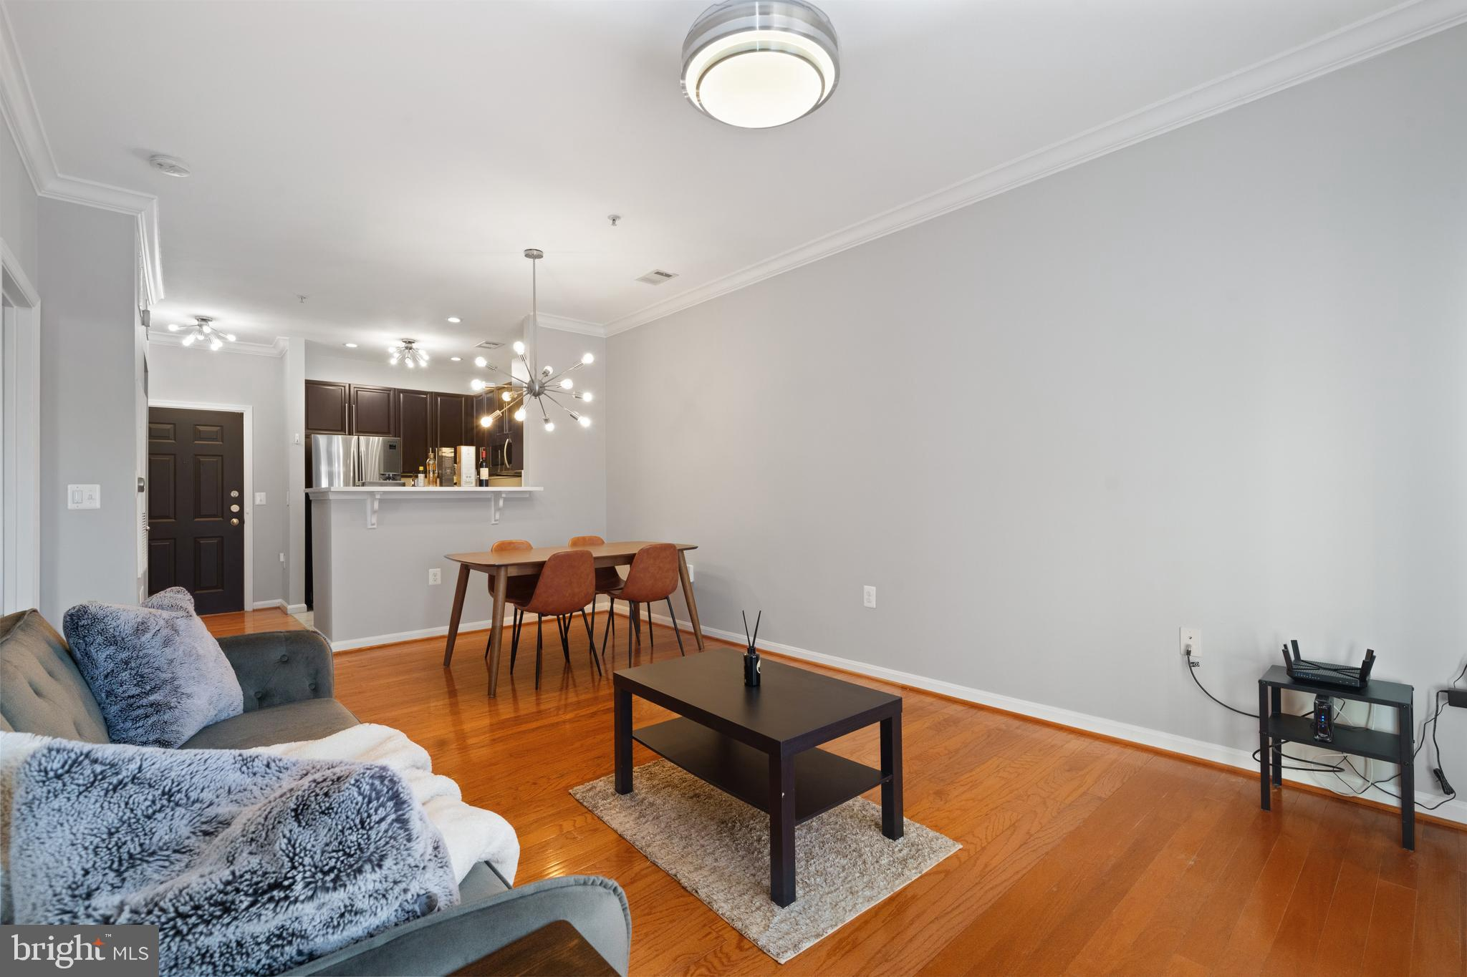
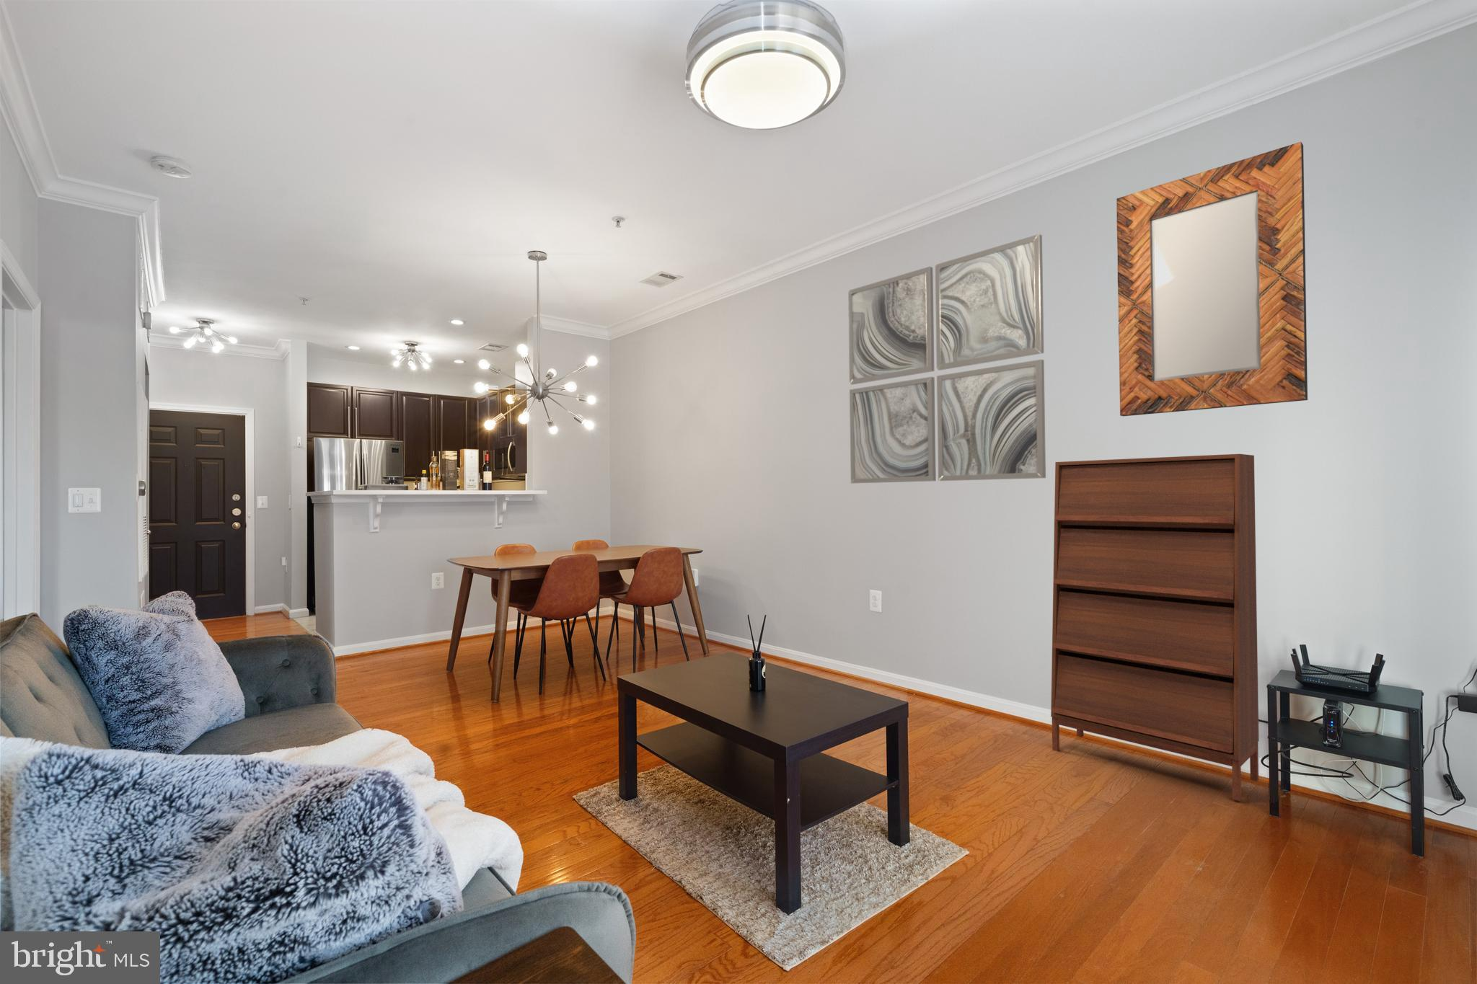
+ home mirror [1116,142,1308,416]
+ wall art [848,234,1047,483]
+ shoe cabinet [1050,454,1260,802]
